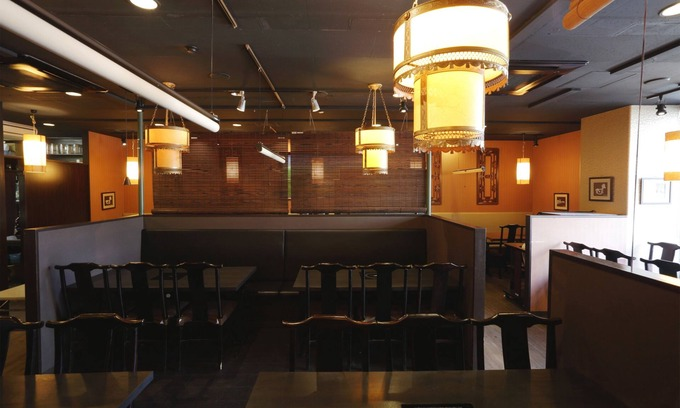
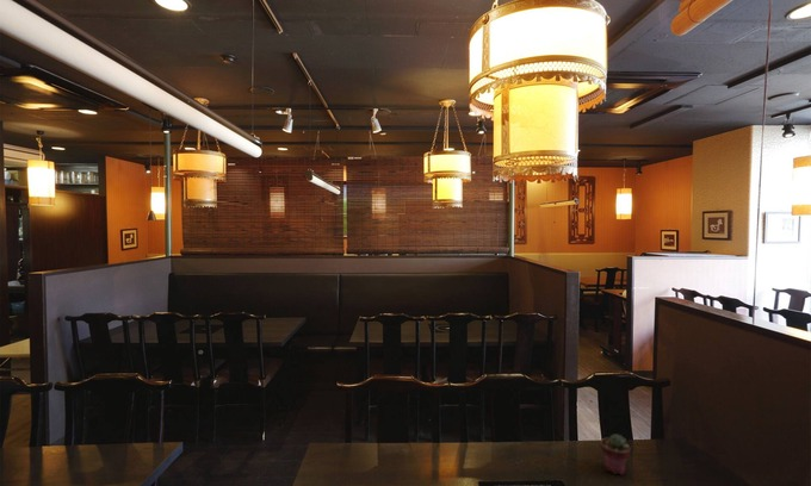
+ potted succulent [599,432,632,475]
